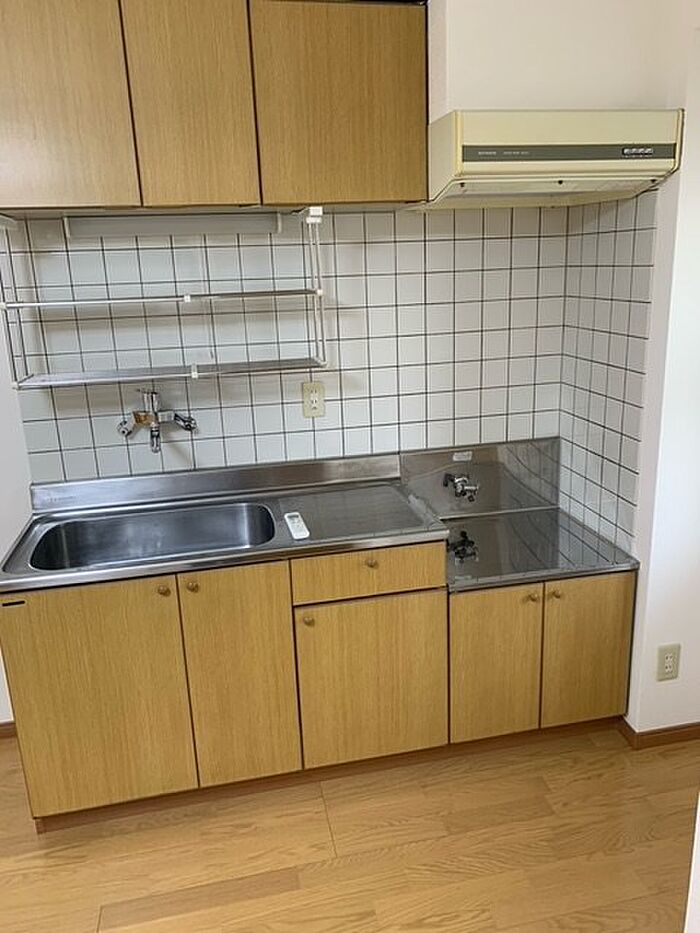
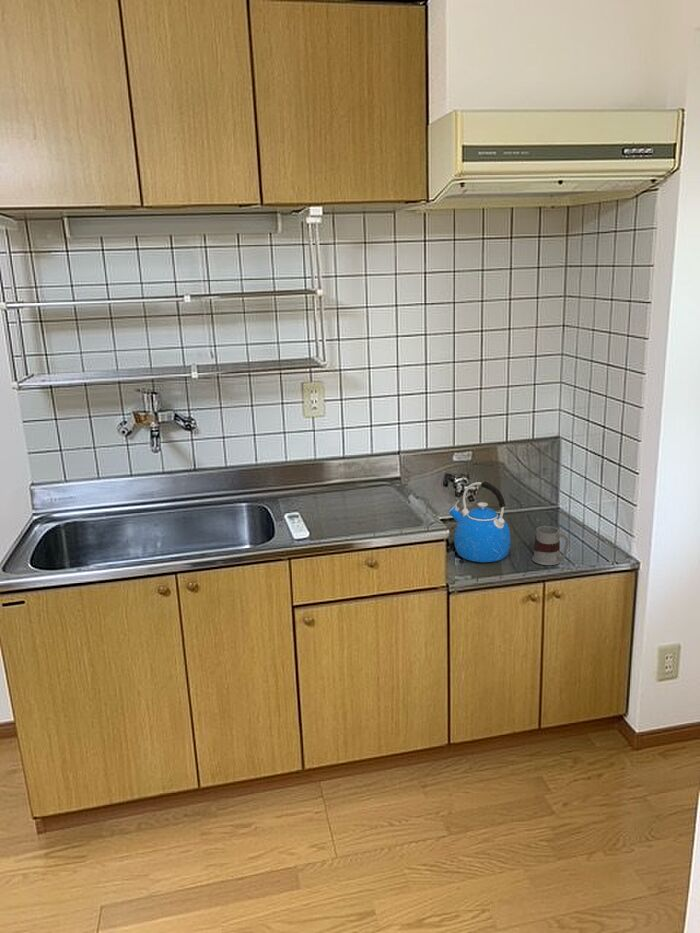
+ kettle [448,481,511,563]
+ mug [531,525,570,566]
